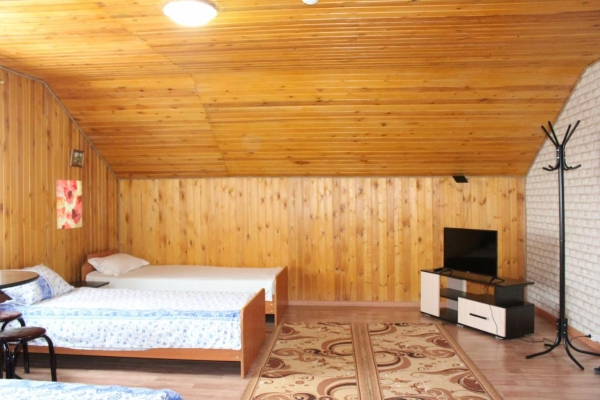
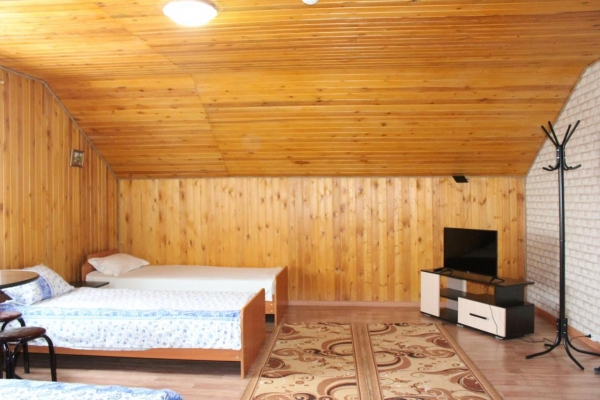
- wall art [55,179,83,231]
